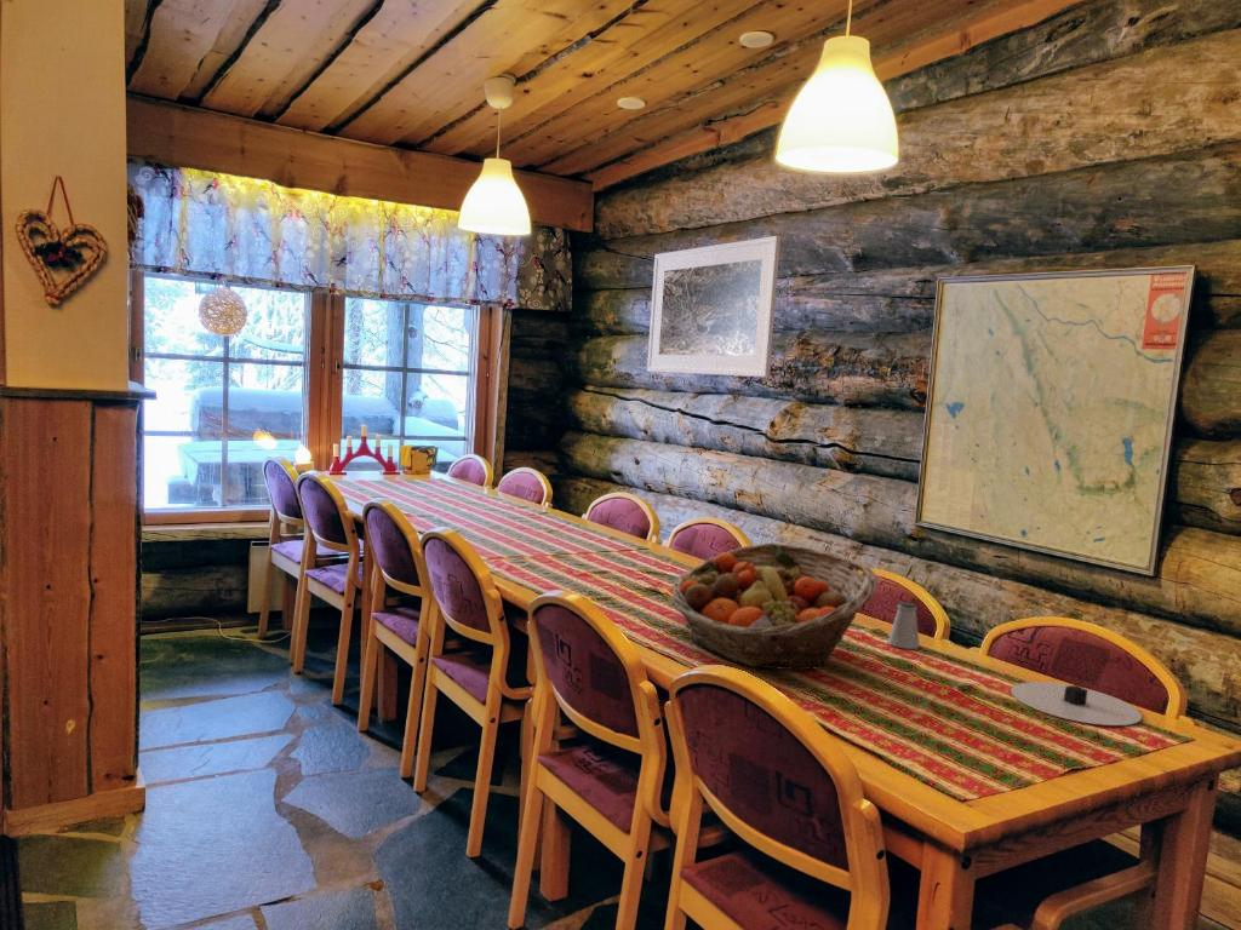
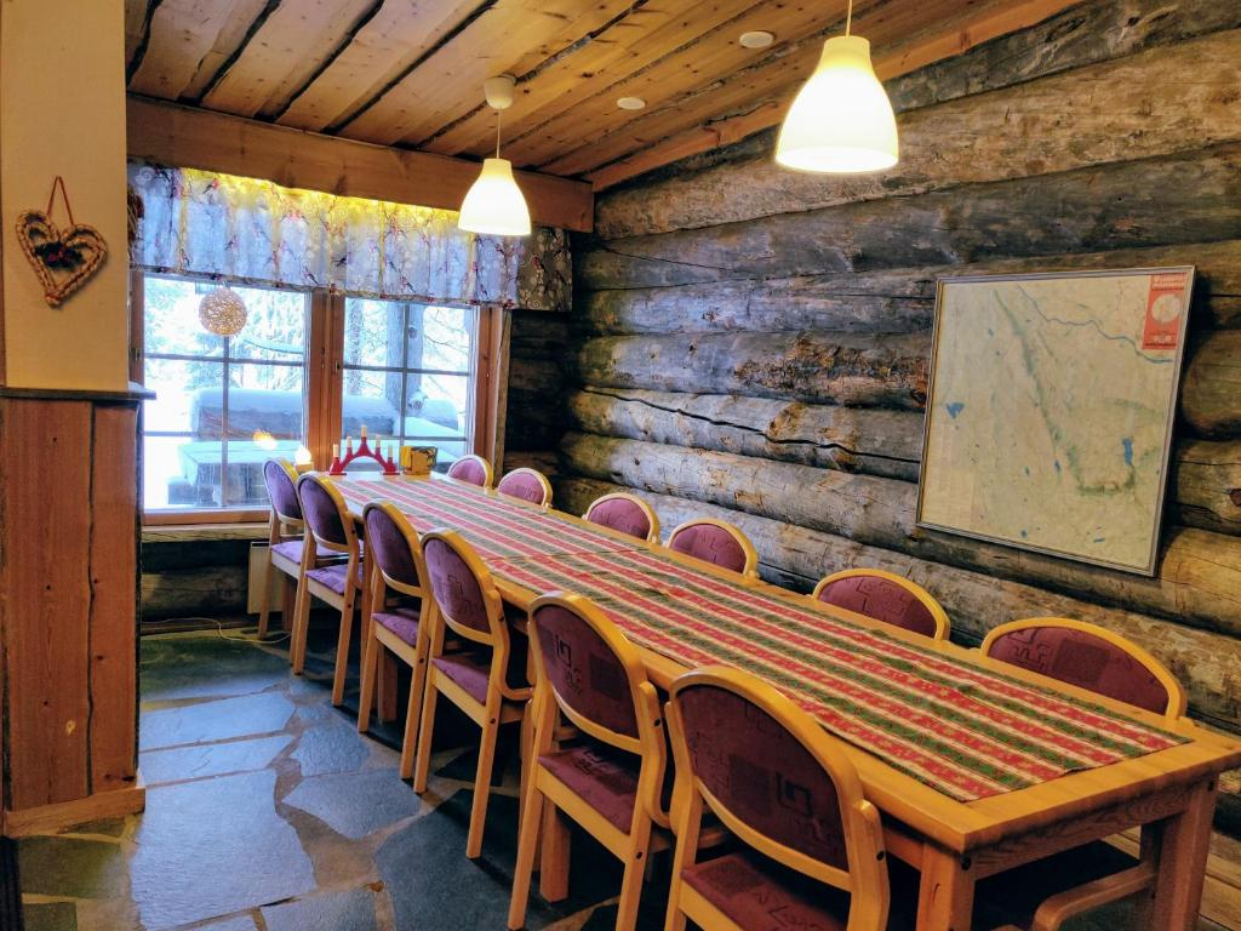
- fruit basket [669,542,879,671]
- plate [1010,681,1143,727]
- saltshaker [887,601,921,650]
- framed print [646,235,782,379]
